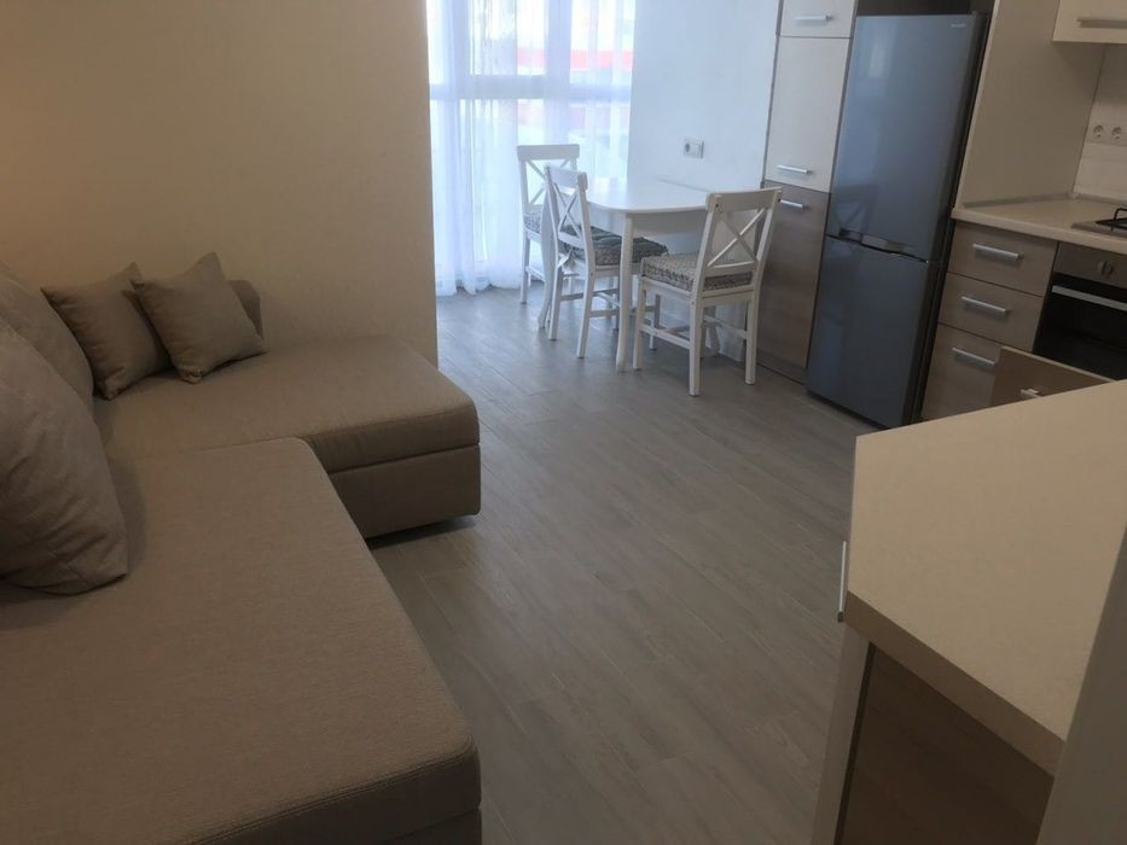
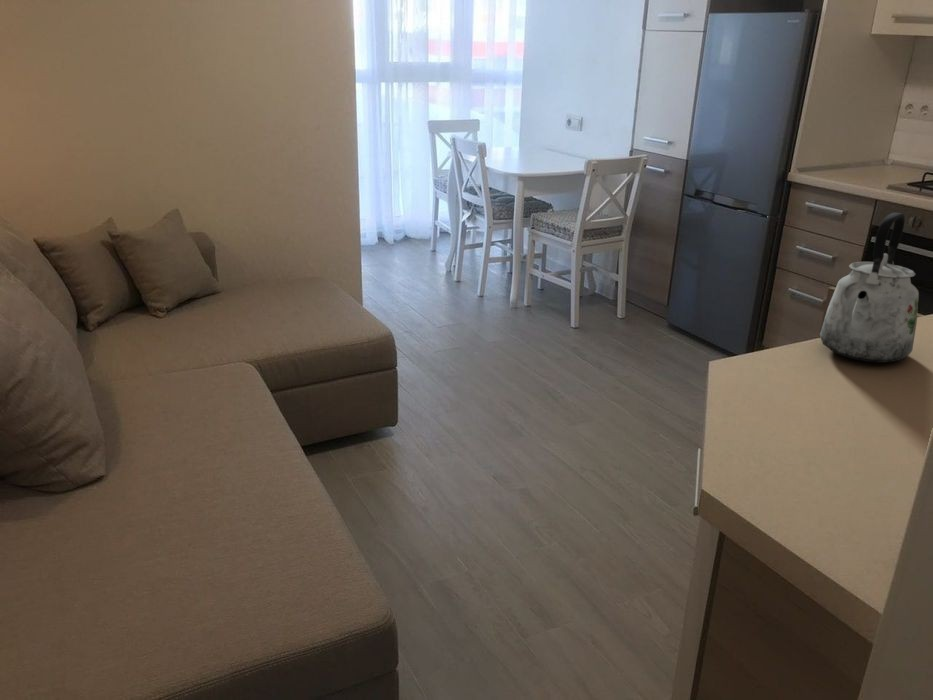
+ kettle [819,211,920,364]
